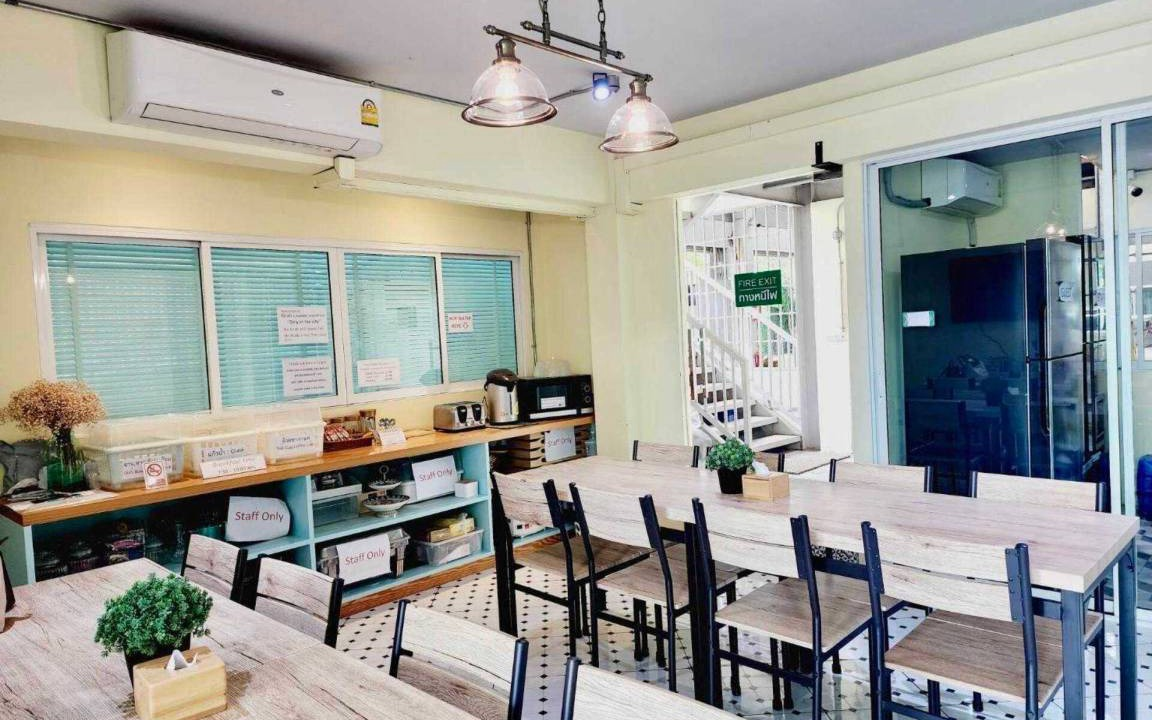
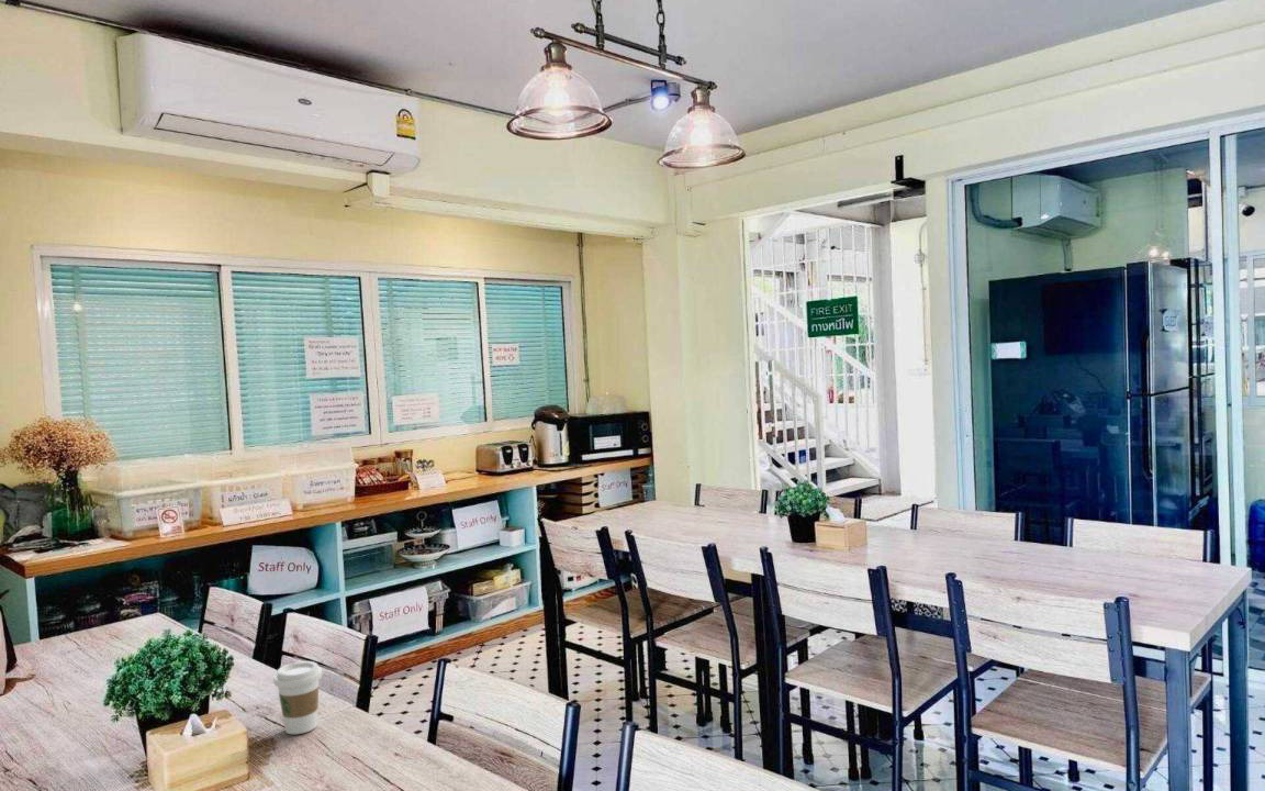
+ coffee cup [272,660,323,735]
